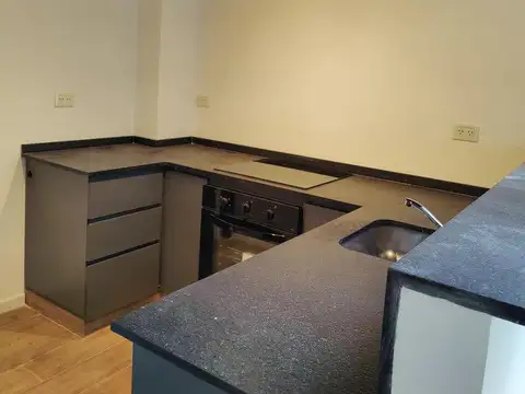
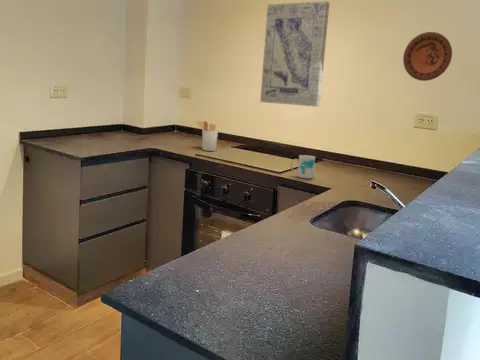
+ utensil holder [194,120,219,152]
+ wall art [259,0,331,108]
+ mug [290,154,316,179]
+ decorative plate [402,31,453,82]
